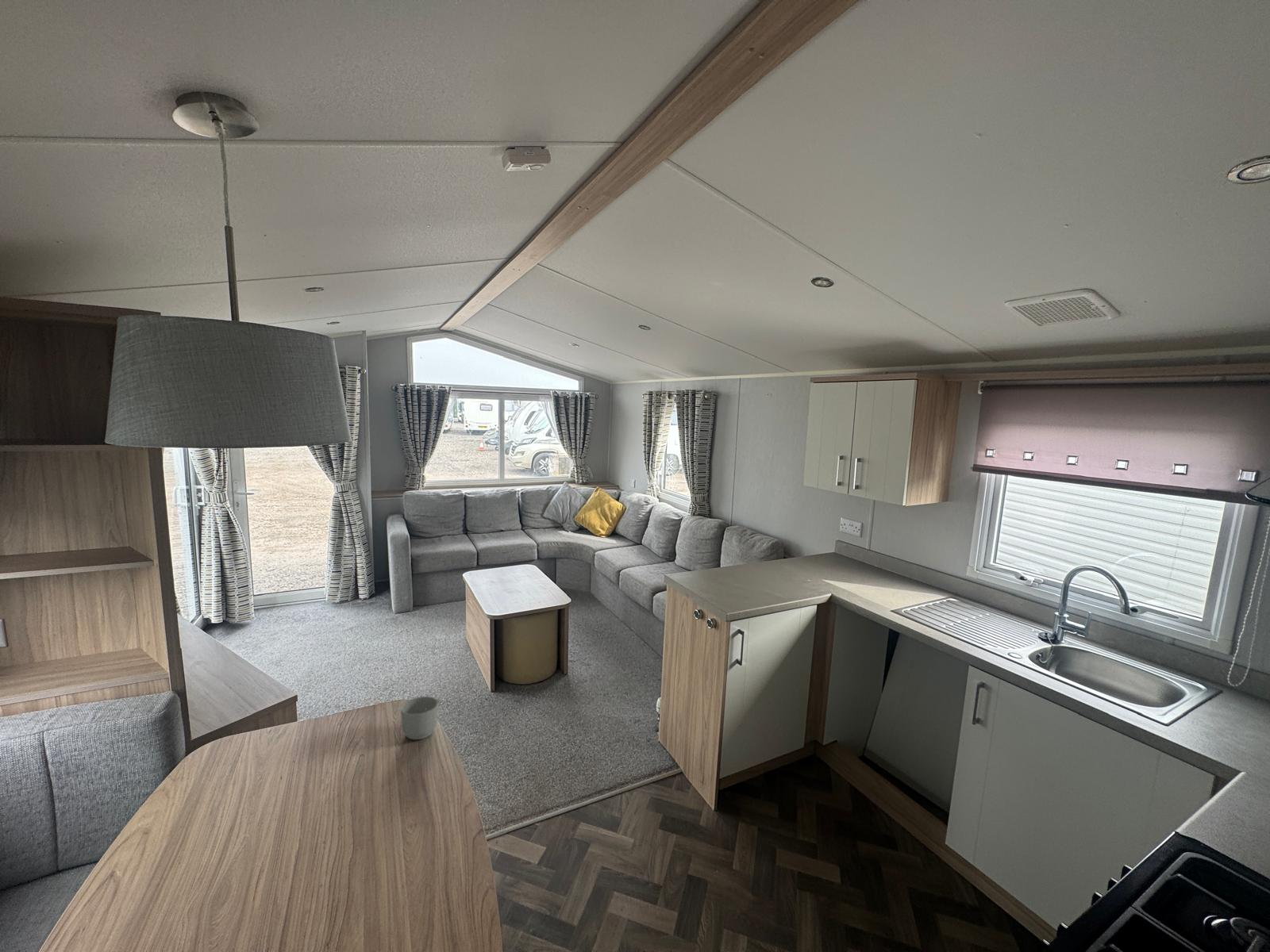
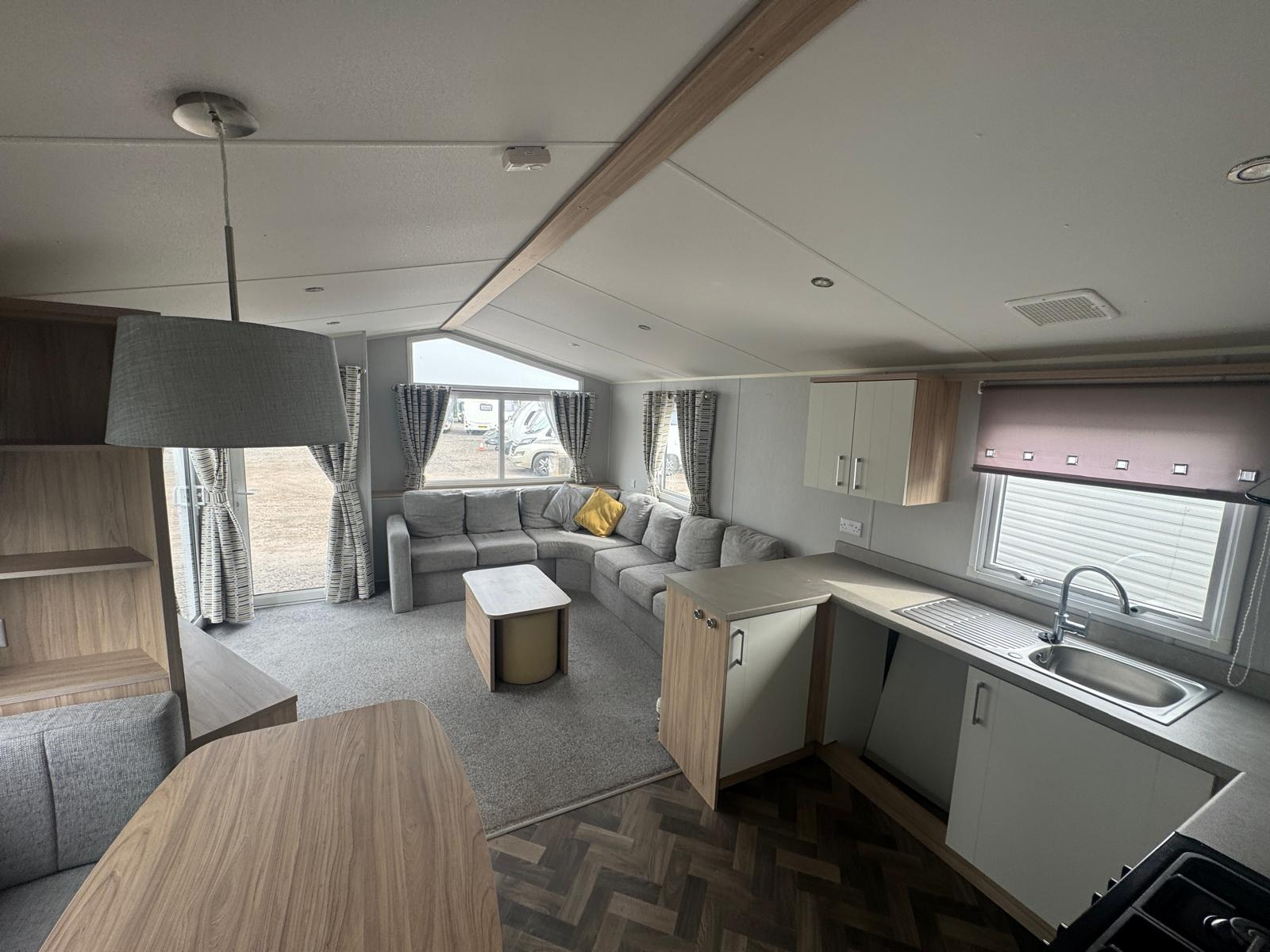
- mug [400,696,440,740]
